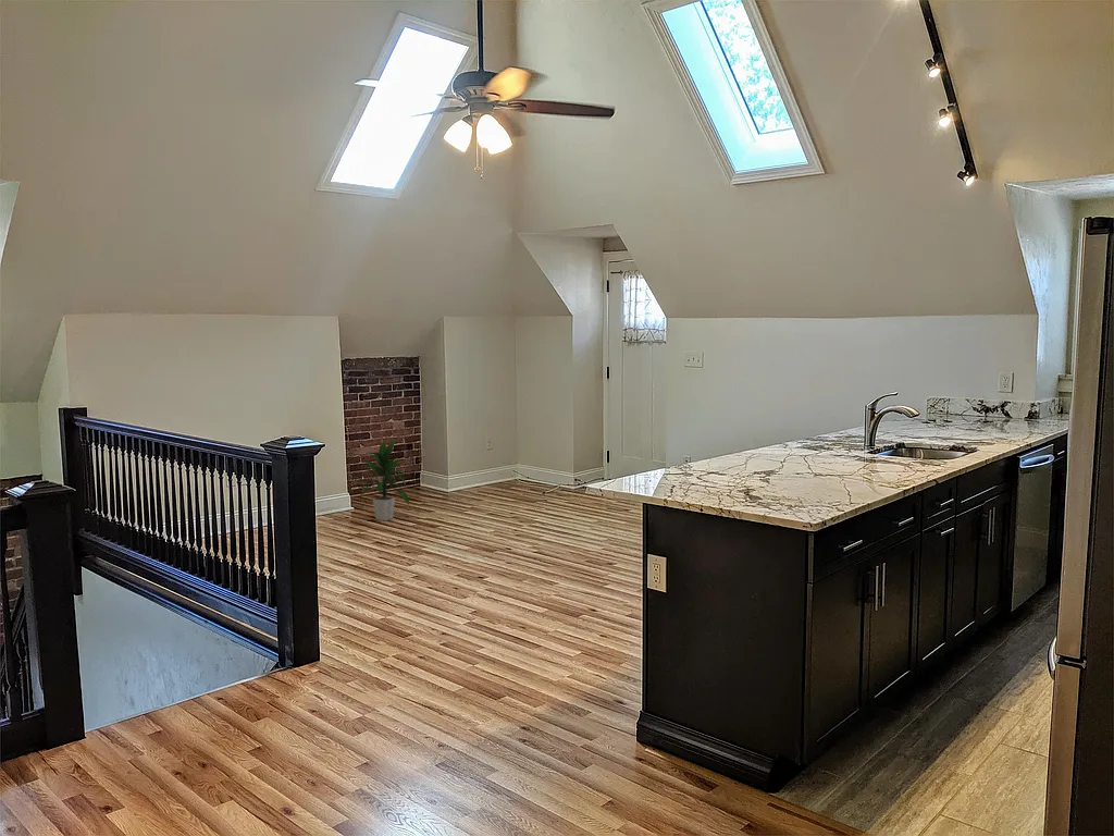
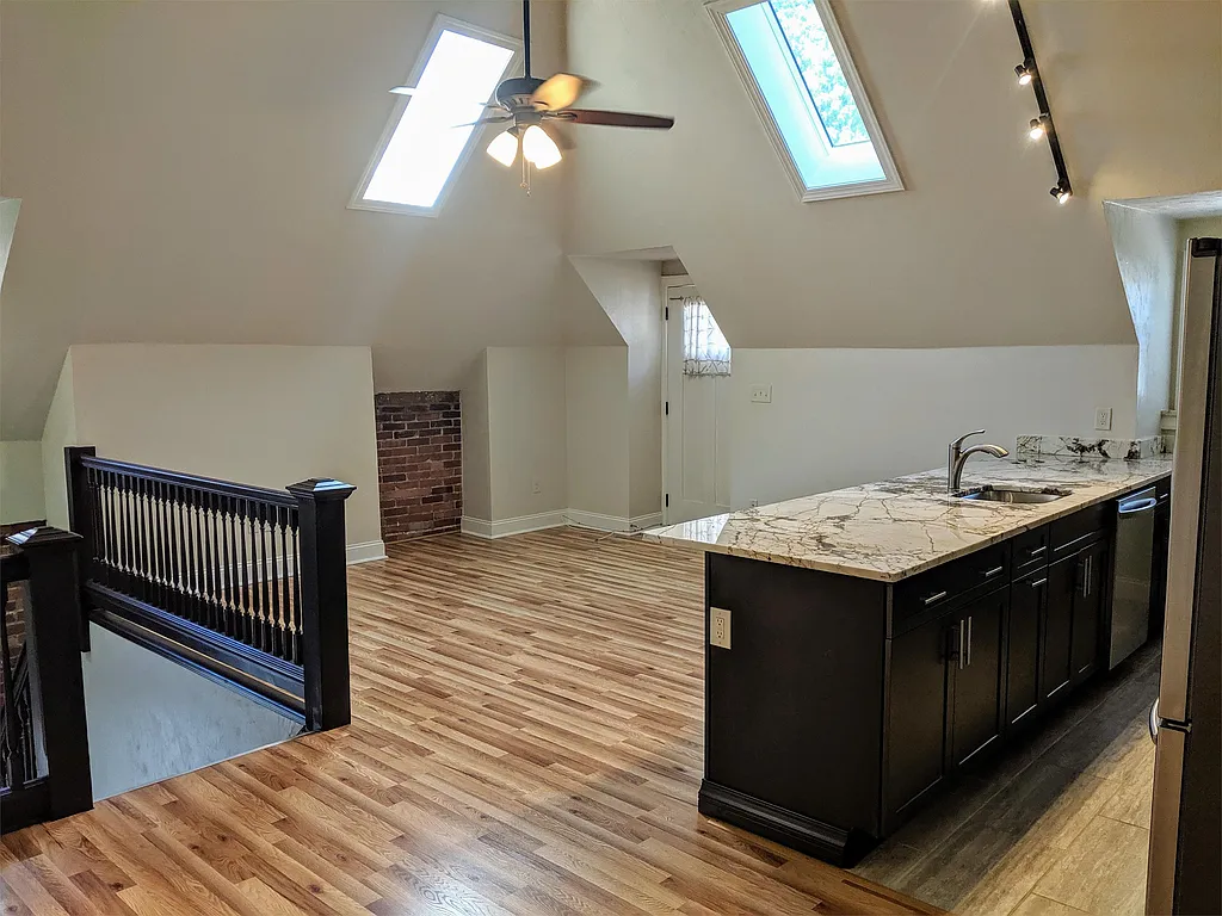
- indoor plant [351,439,411,521]
